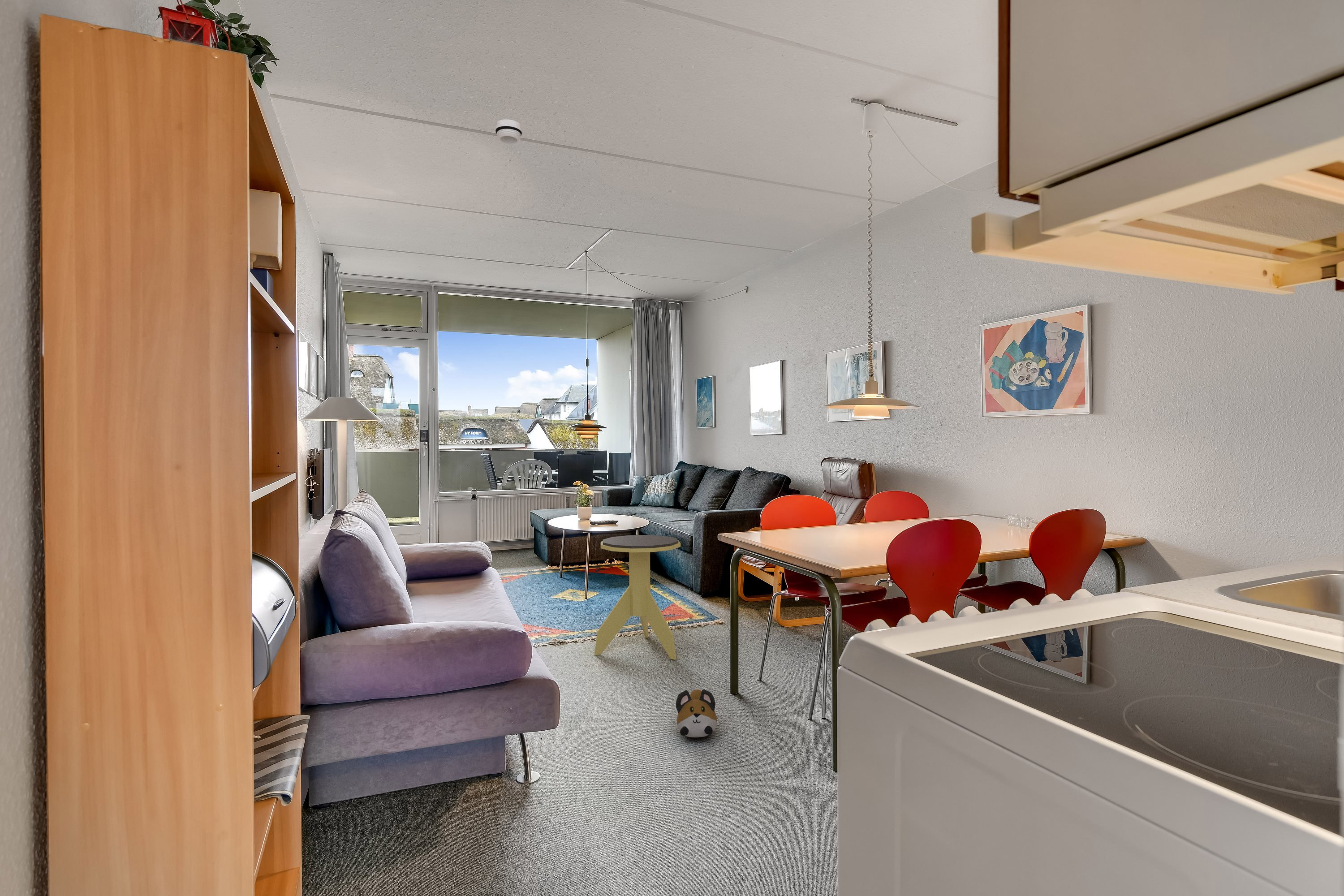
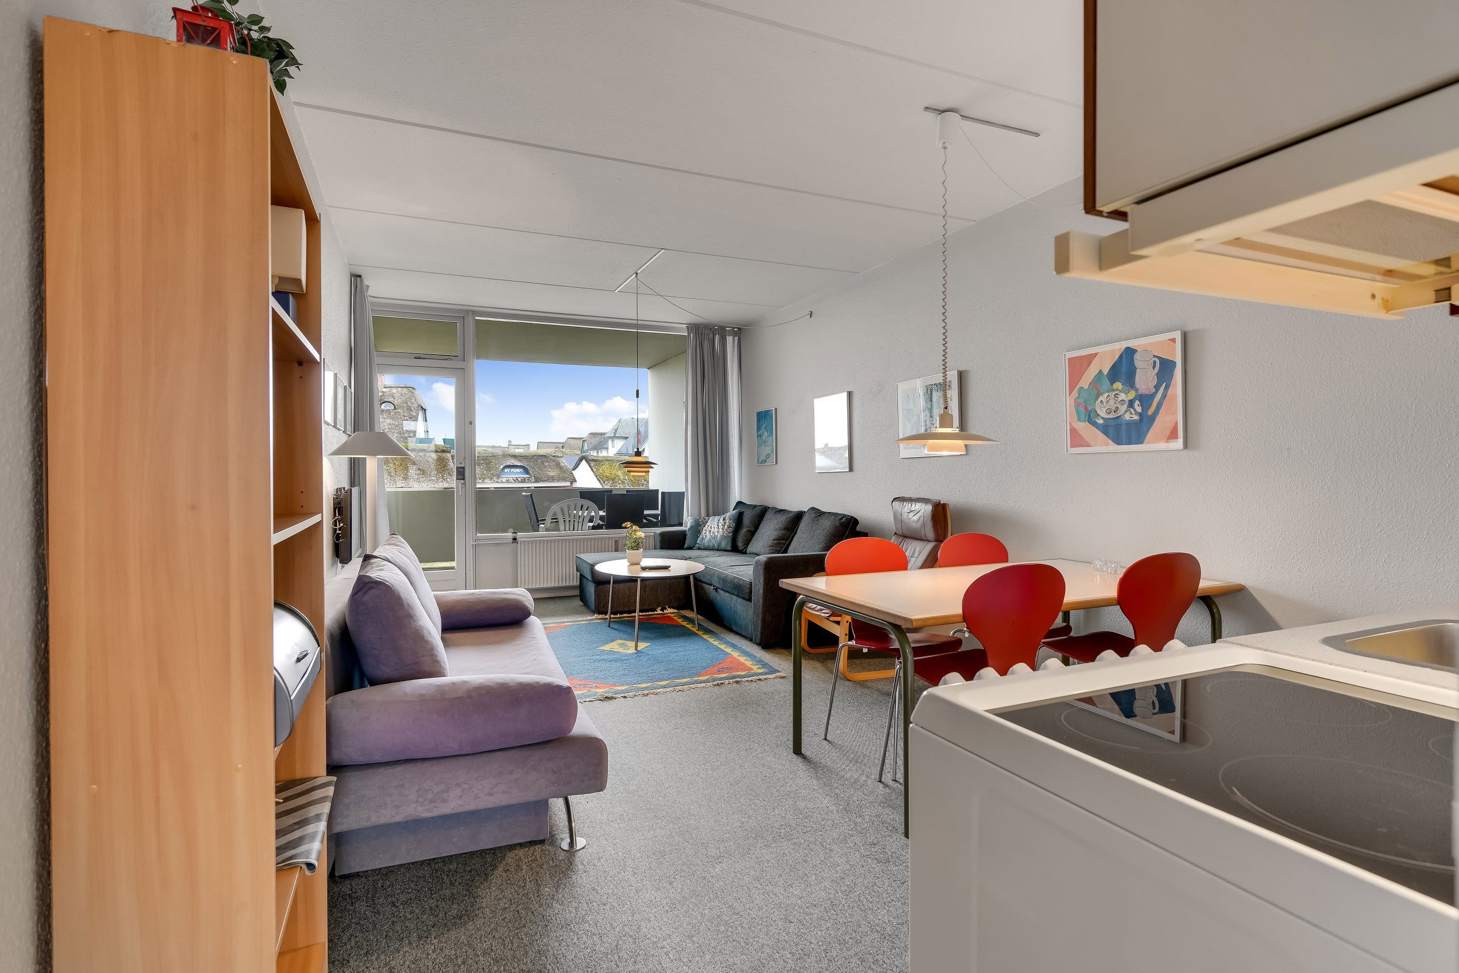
- smoke detector [495,119,523,144]
- side table [594,534,681,660]
- plush toy [675,689,717,738]
